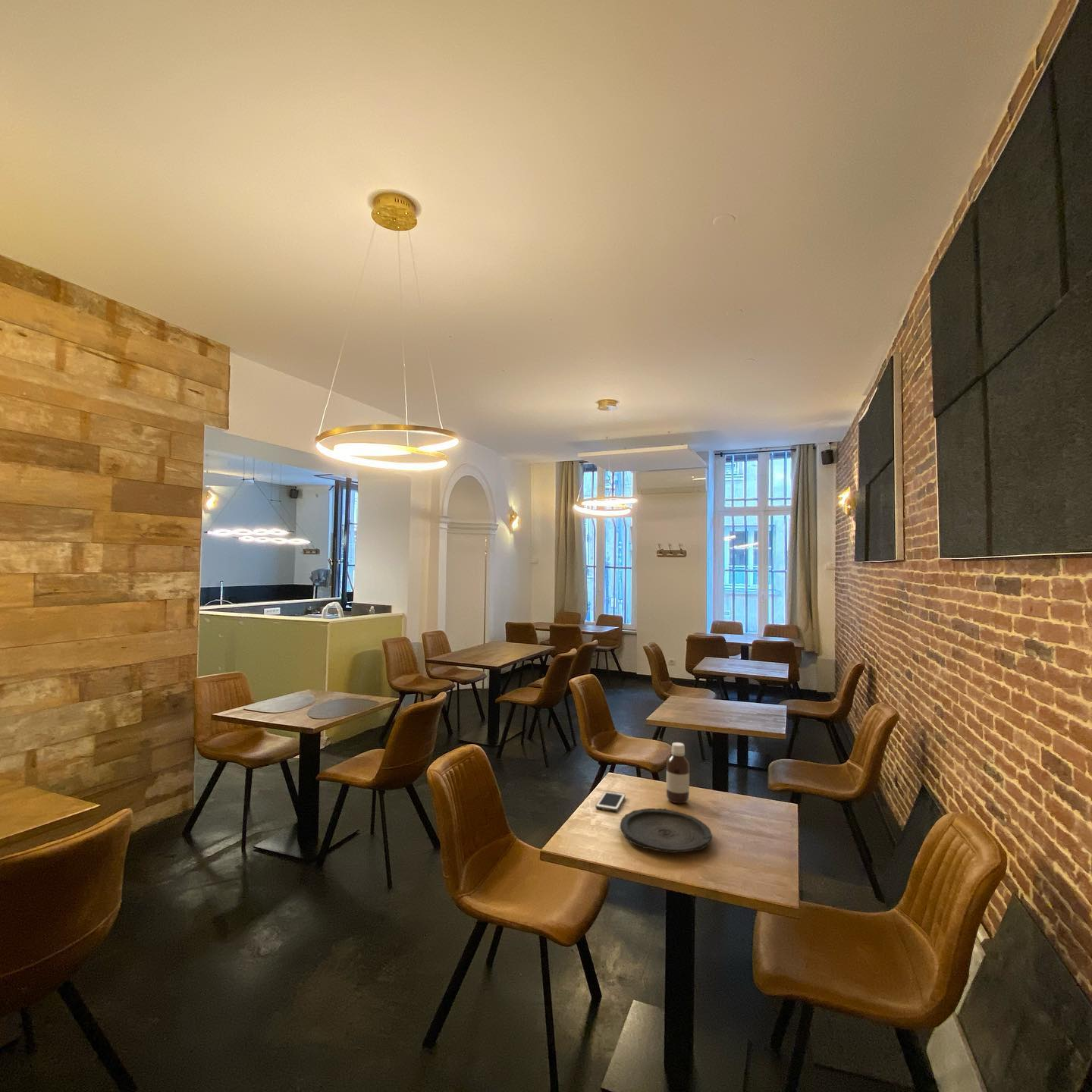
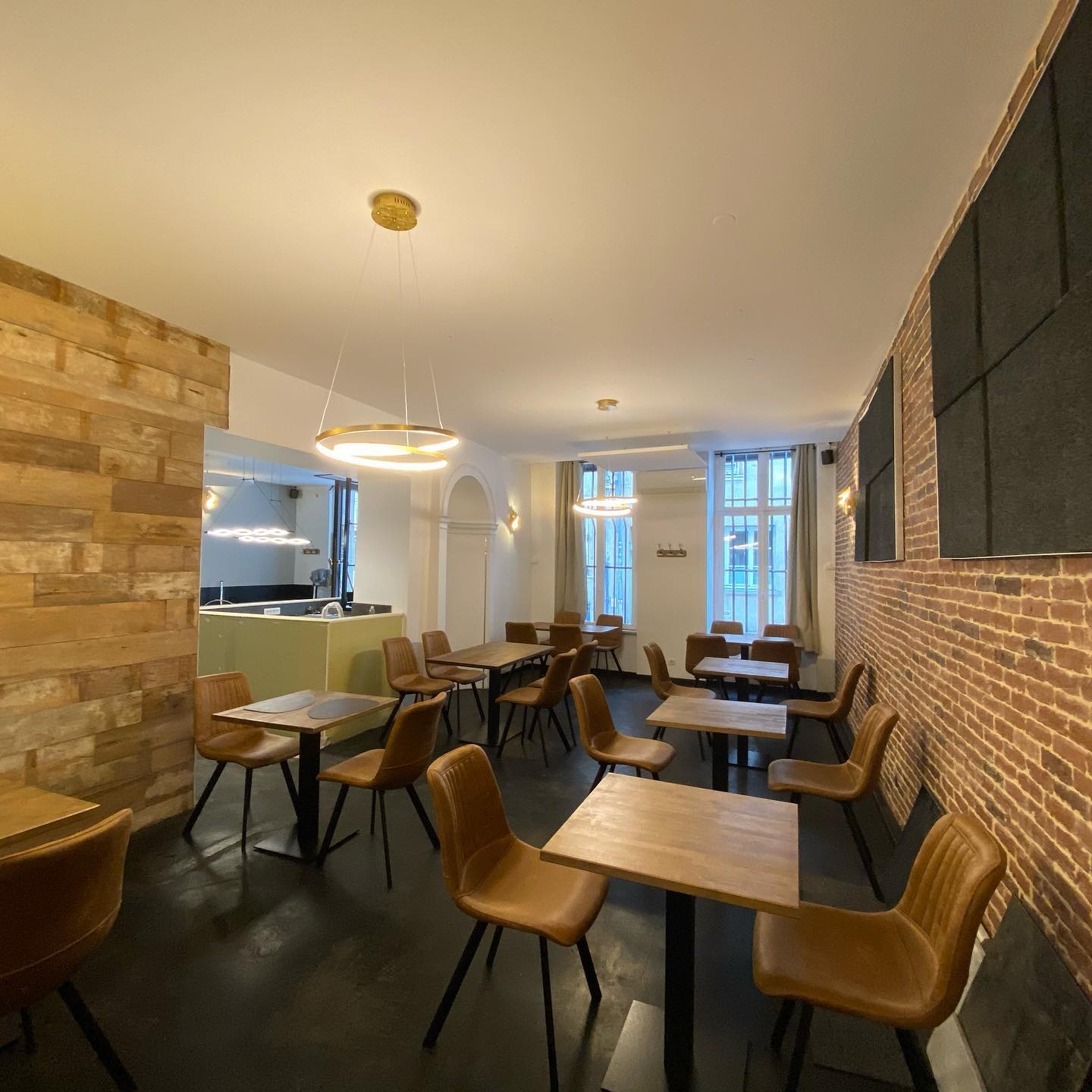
- bottle [666,742,690,804]
- plate [620,808,713,854]
- cell phone [595,790,626,812]
